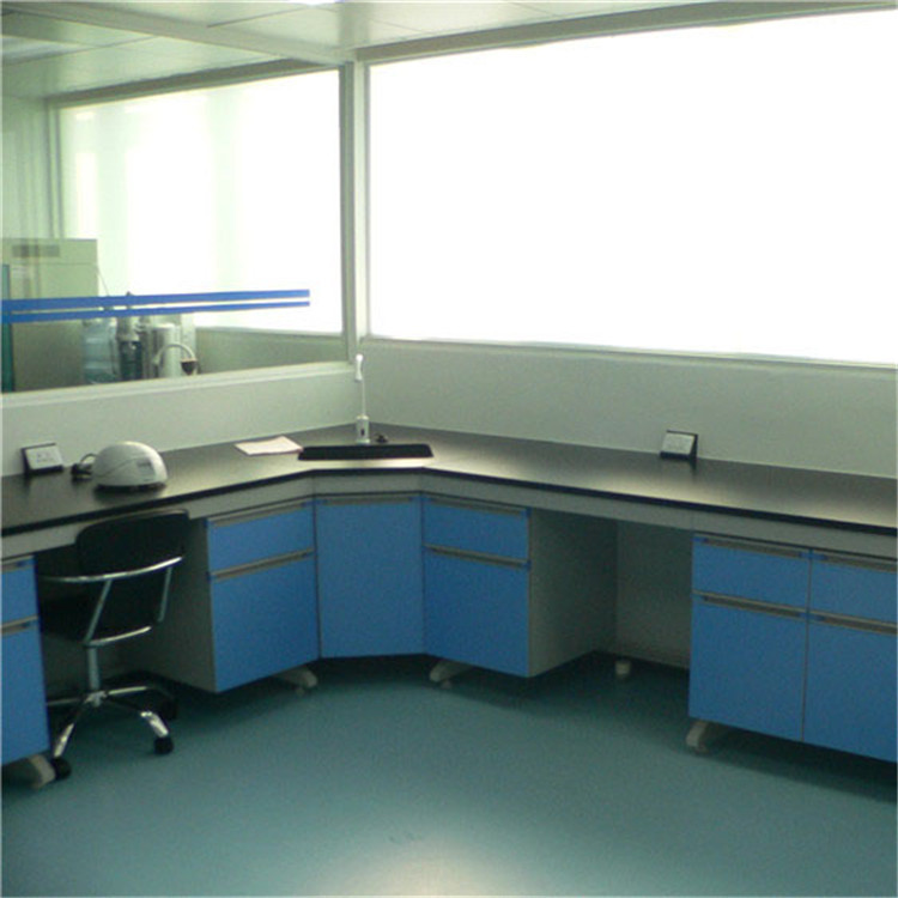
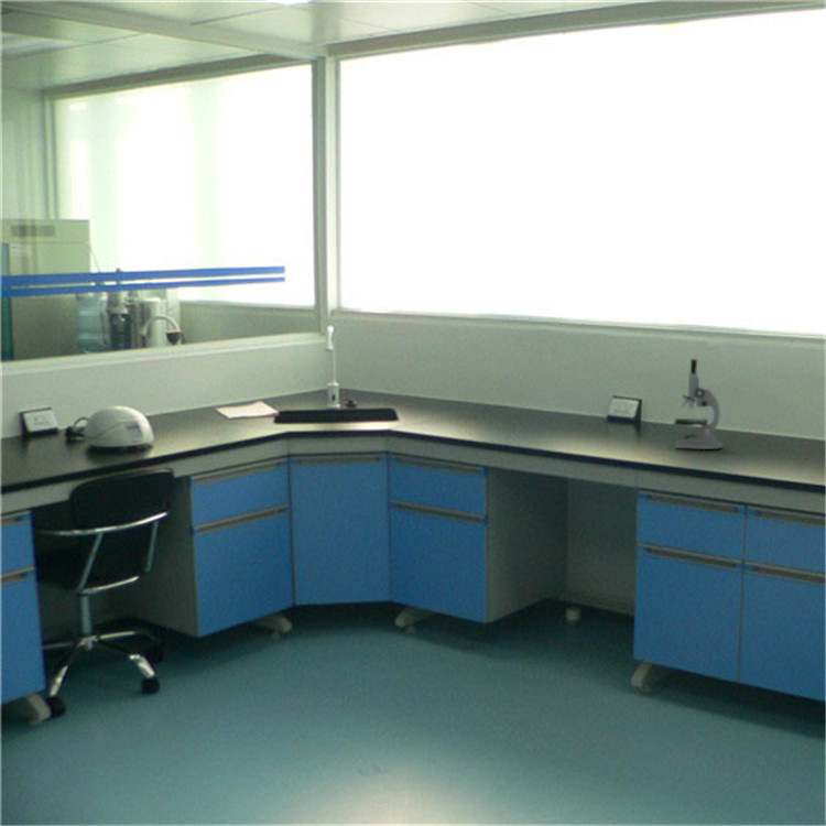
+ microscope [673,358,724,450]
